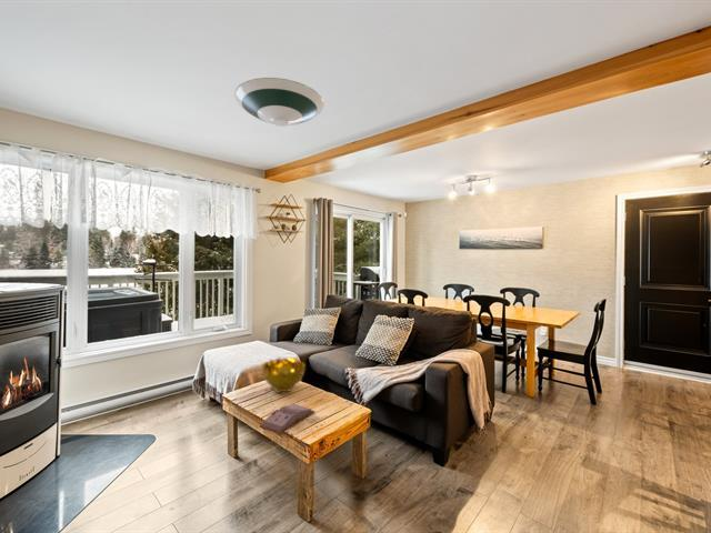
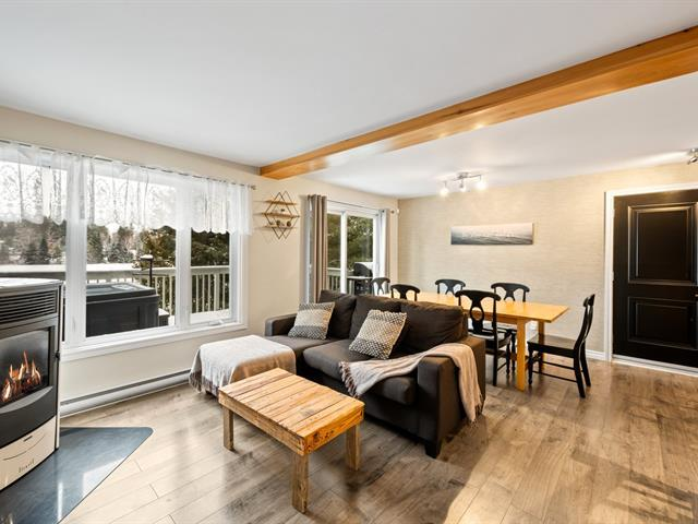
- hardback book [259,403,316,435]
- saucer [233,77,324,128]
- decorative bowl [261,355,307,394]
